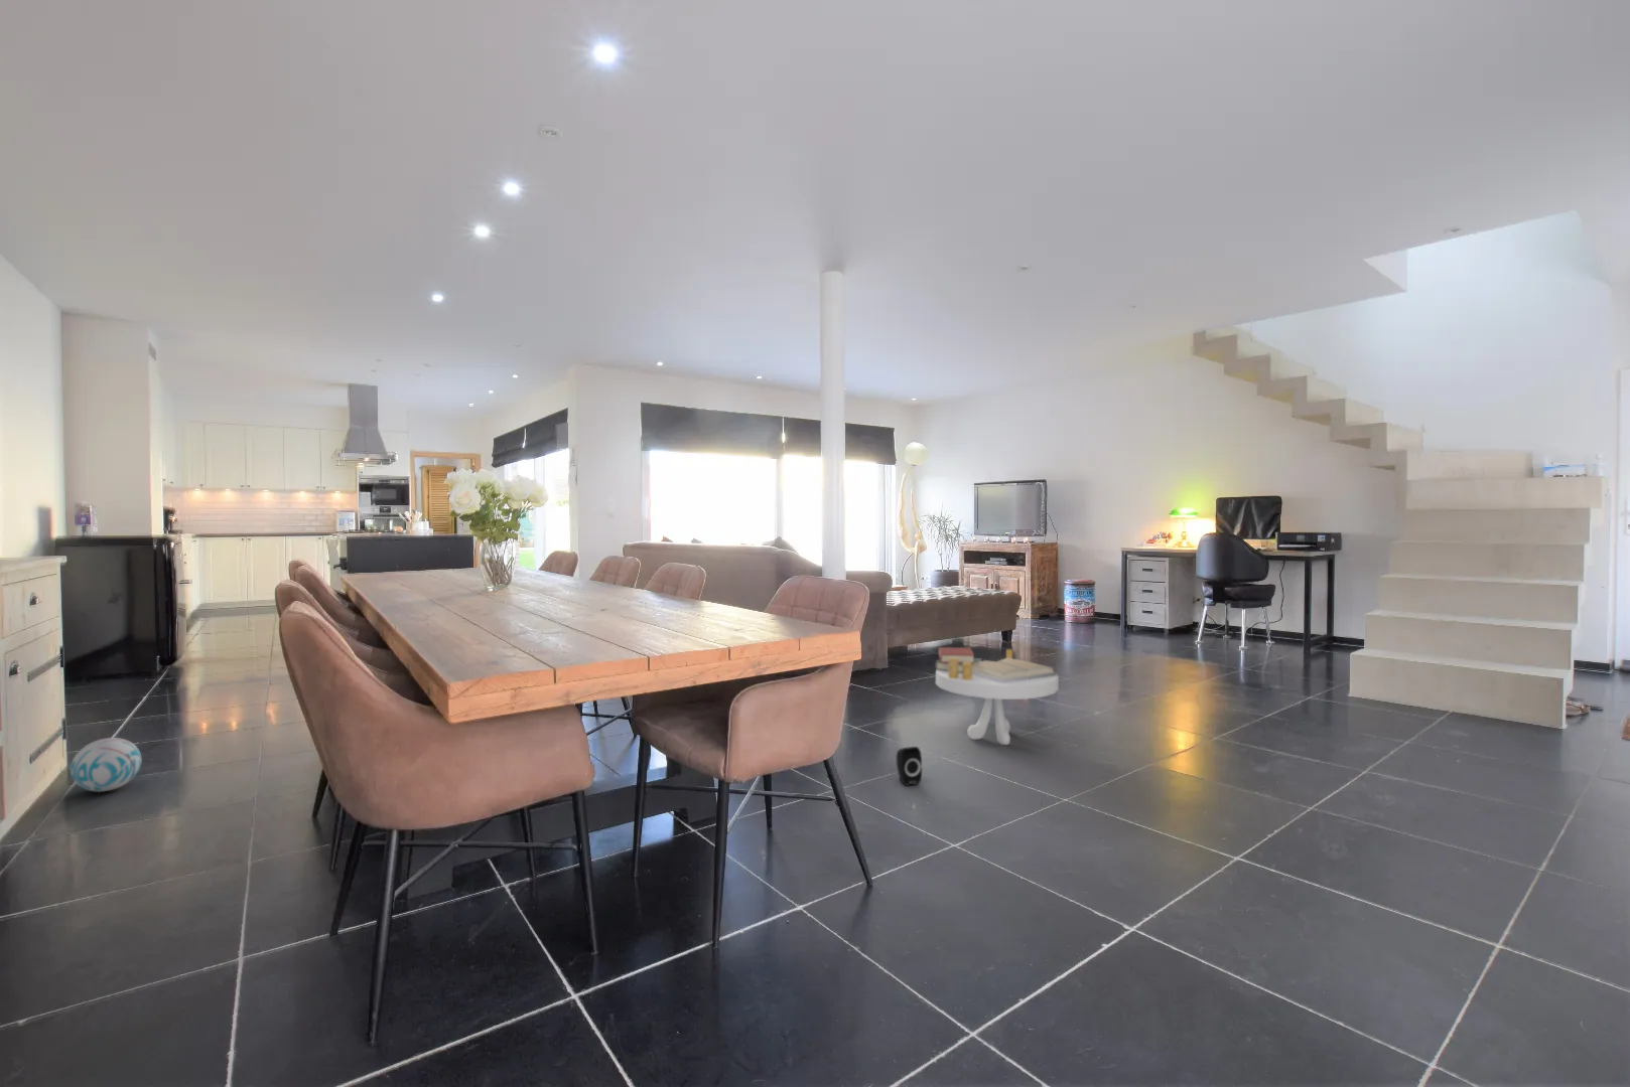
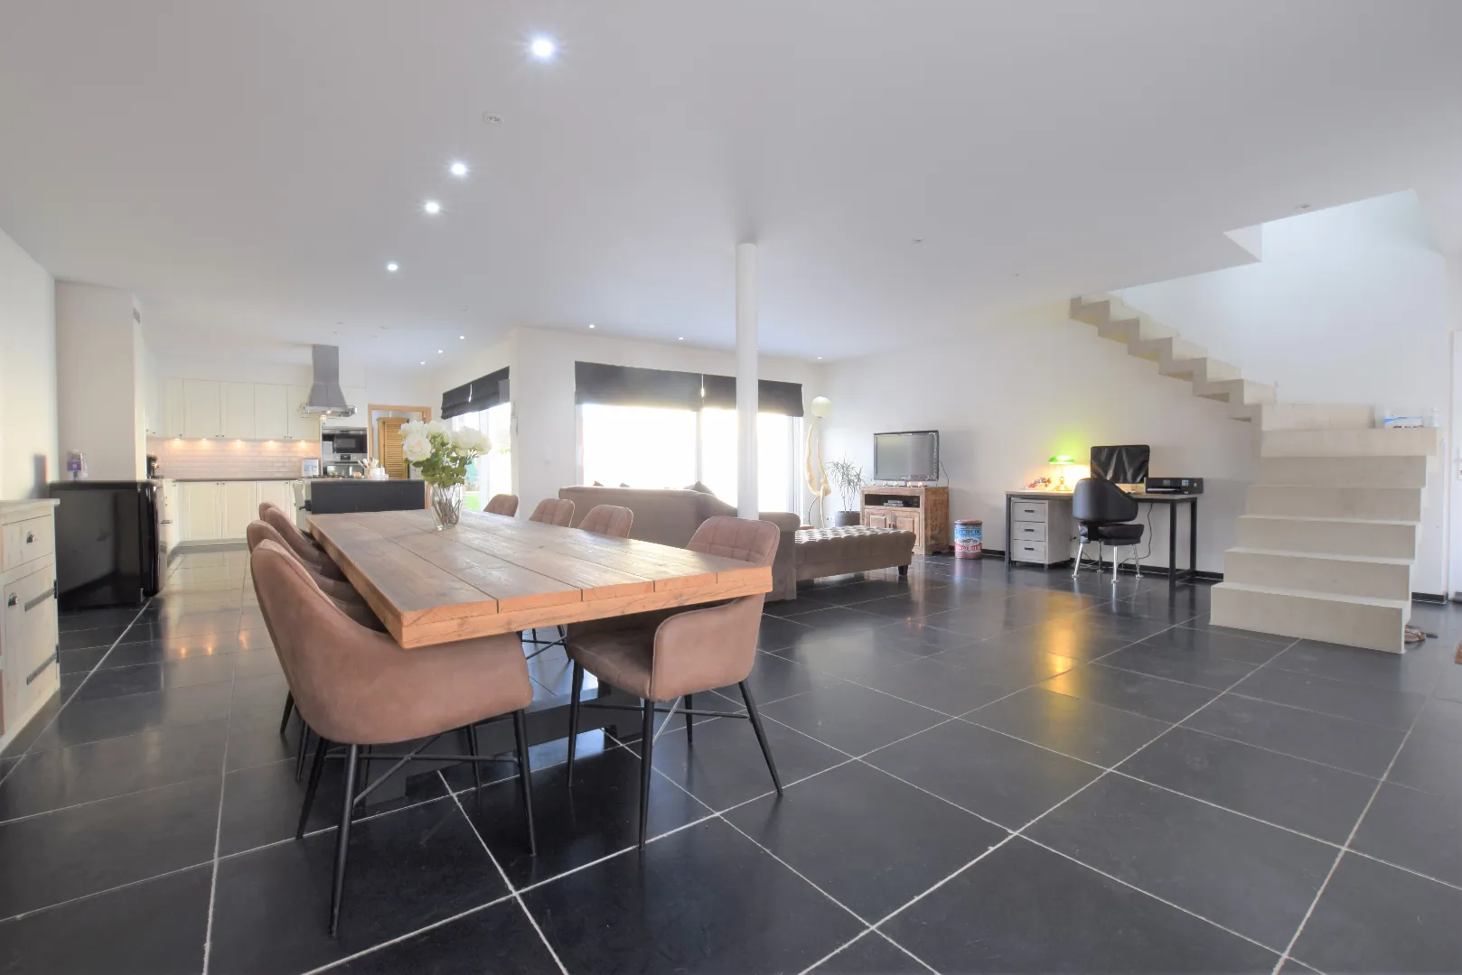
- ball [69,736,142,793]
- speaker [896,746,922,787]
- side table [933,647,1060,746]
